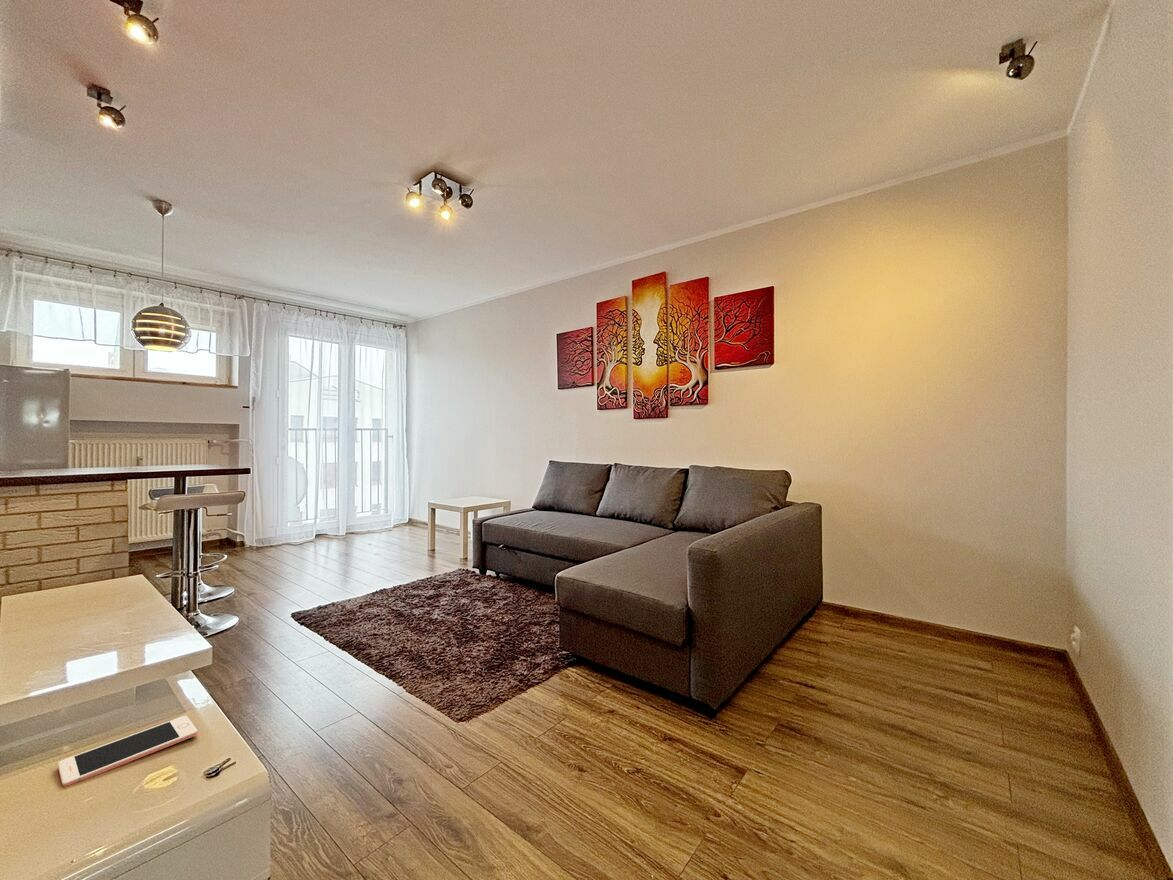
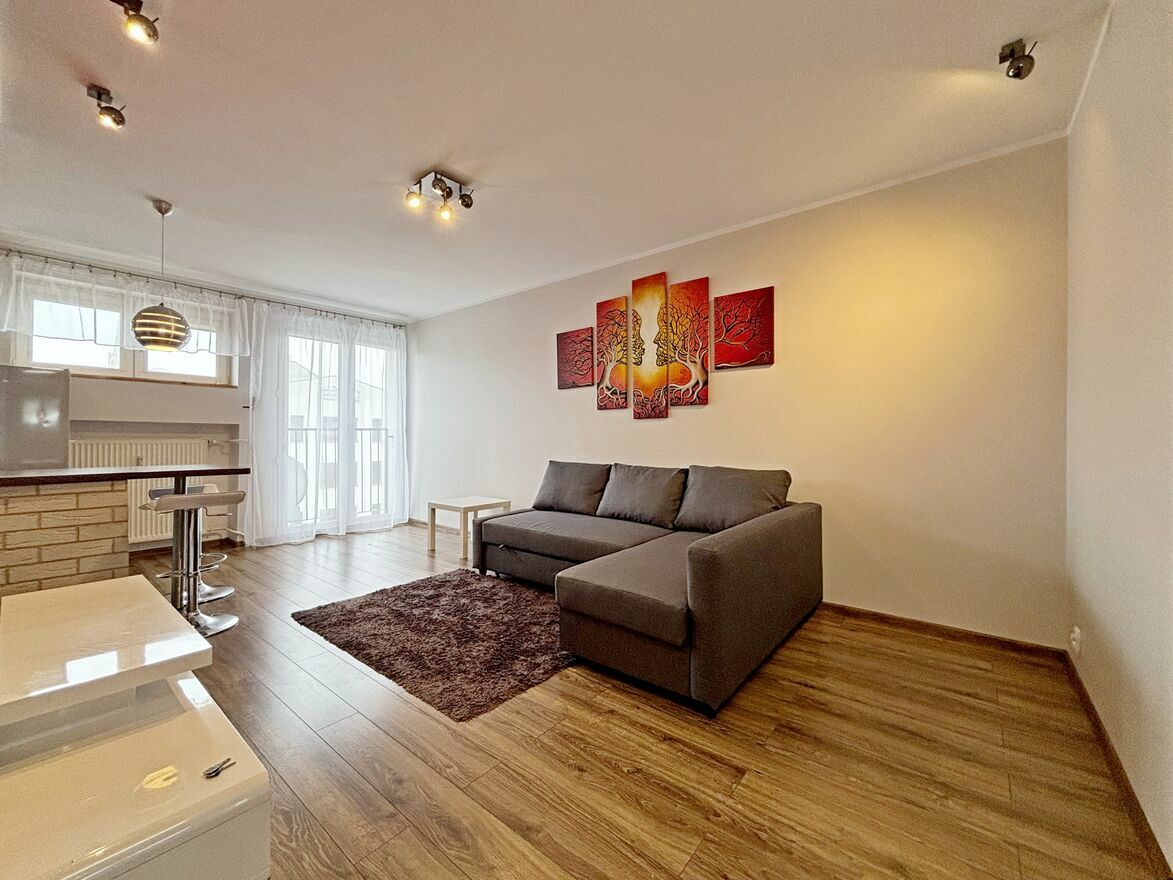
- cell phone [57,715,198,787]
